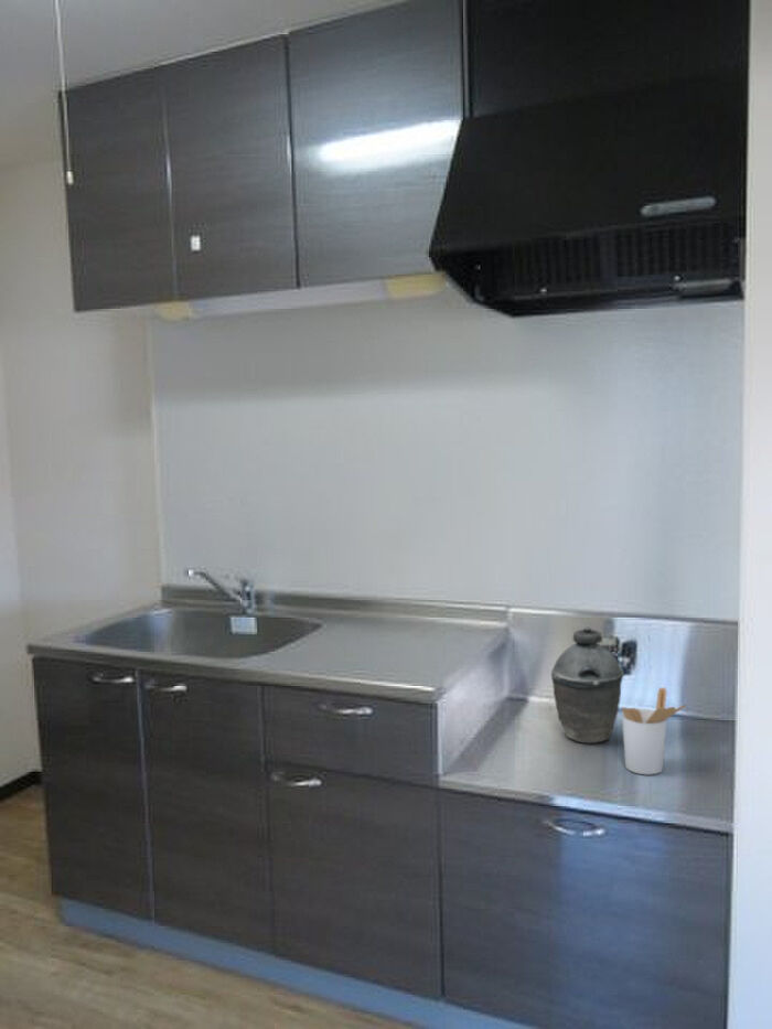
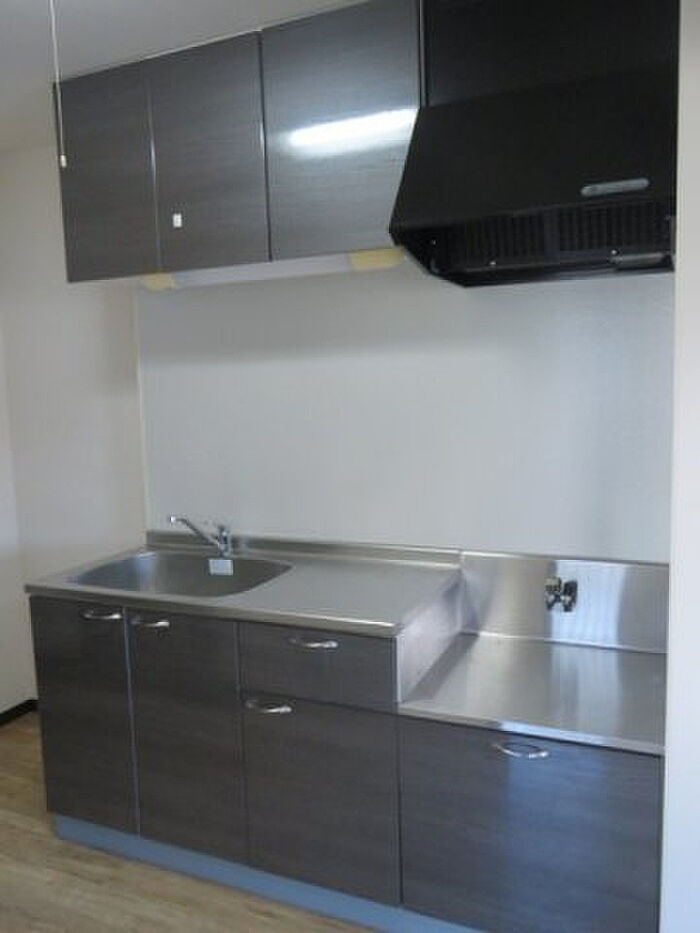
- kettle [550,625,625,744]
- utensil holder [621,686,687,775]
